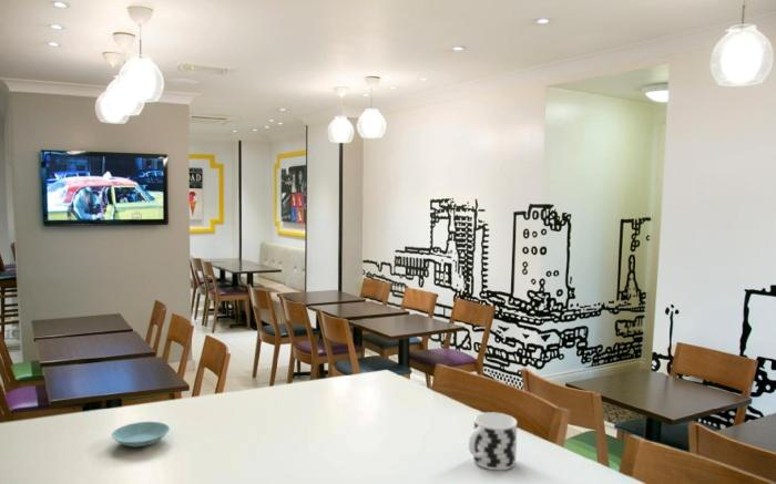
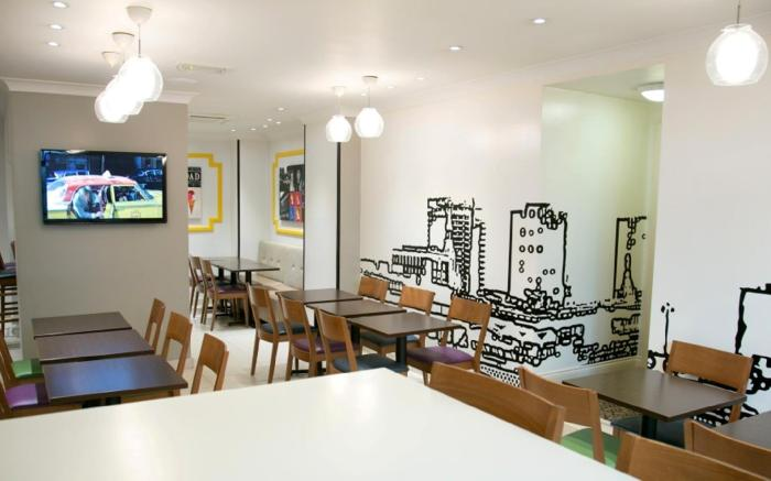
- saucer [111,421,171,449]
- cup [468,411,518,471]
